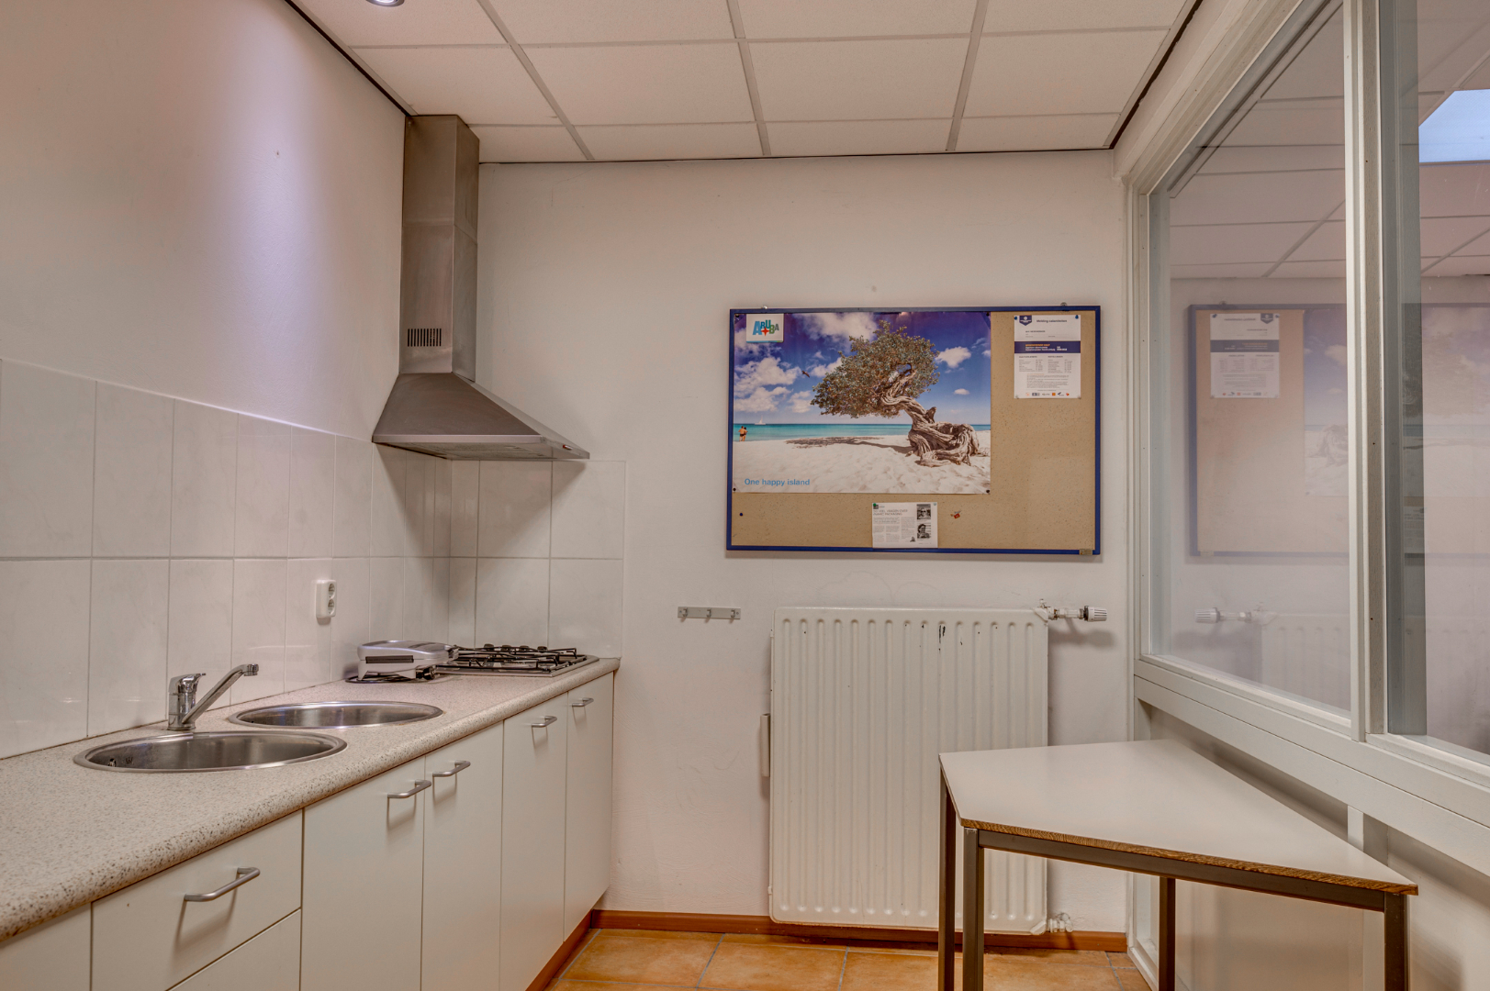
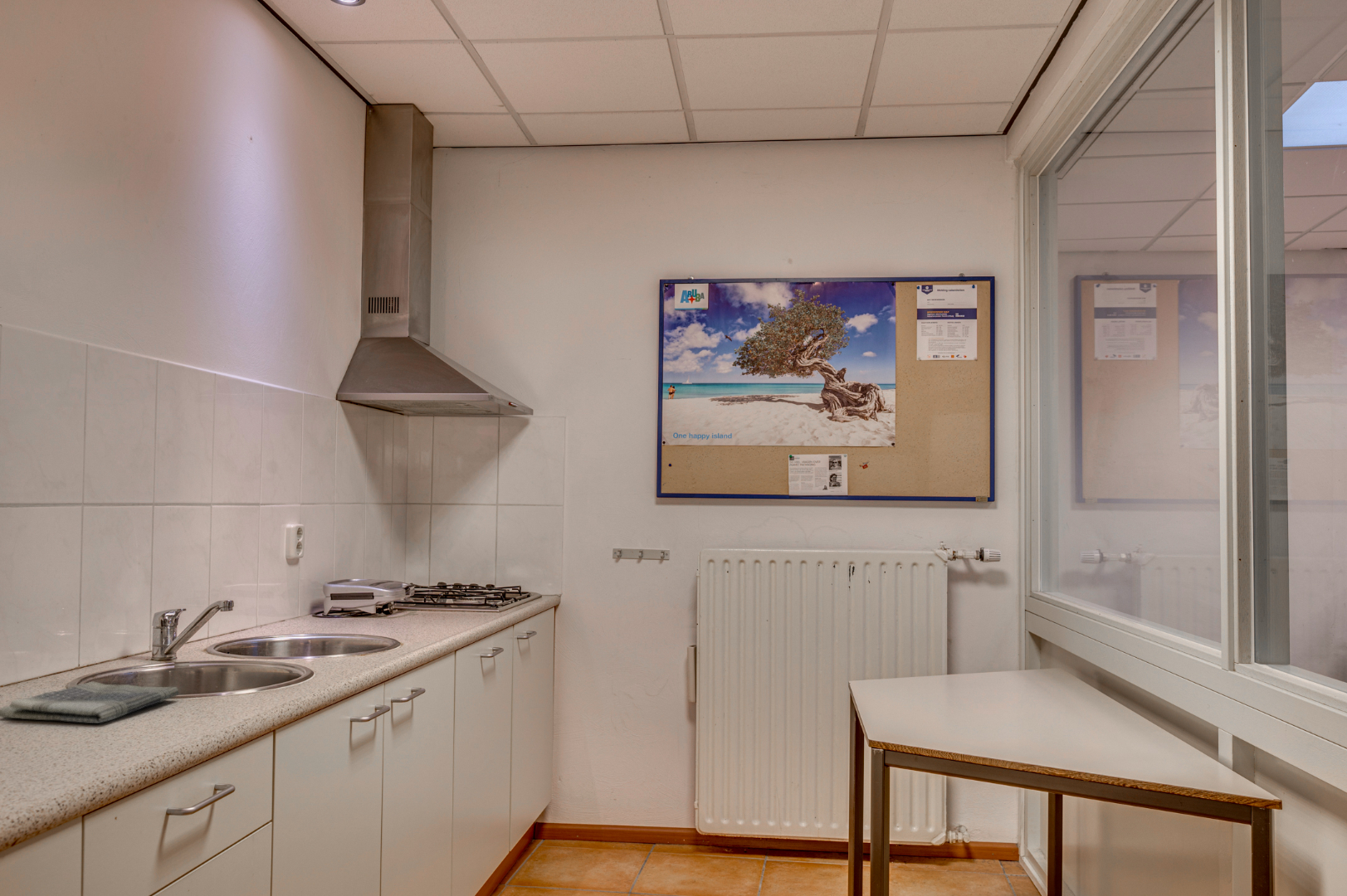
+ dish towel [0,680,180,724]
